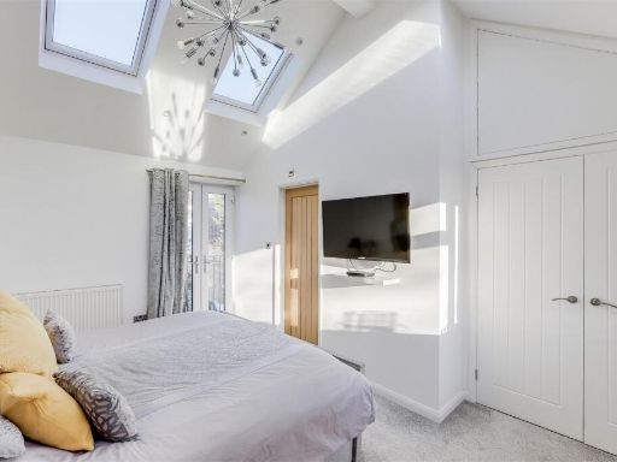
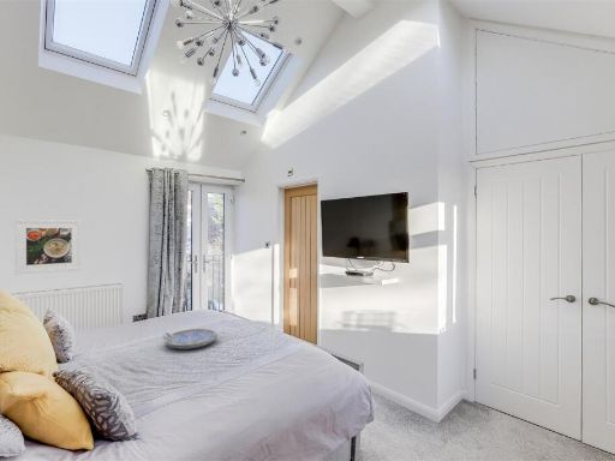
+ serving tray [162,328,220,351]
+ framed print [13,218,83,276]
